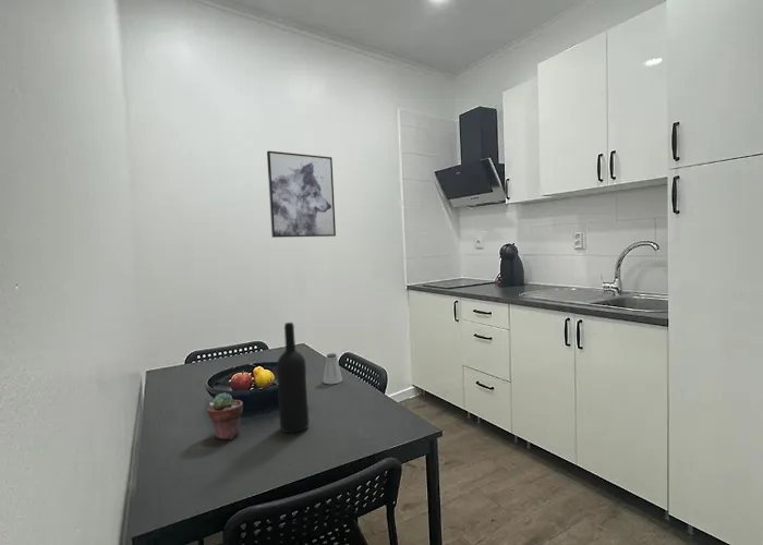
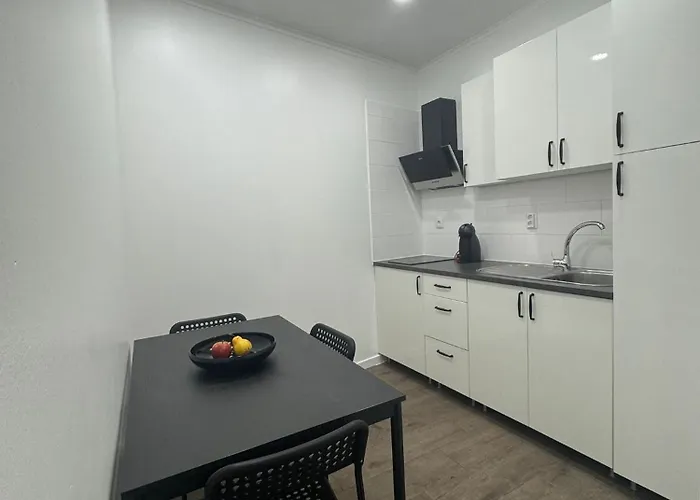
- wall art [266,149,337,239]
- potted succulent [207,391,244,440]
- wine bottle [276,322,310,434]
- saltshaker [323,352,343,385]
